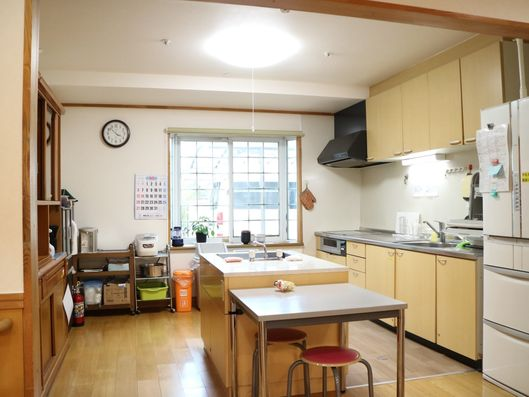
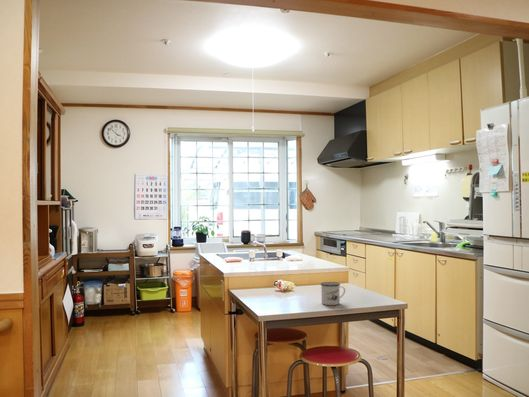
+ mug [320,281,346,306]
